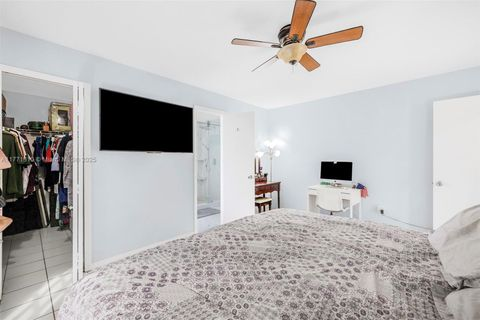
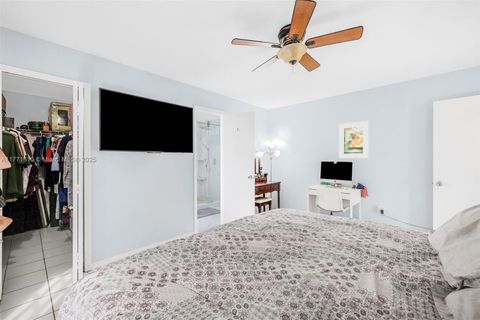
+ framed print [338,120,370,159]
